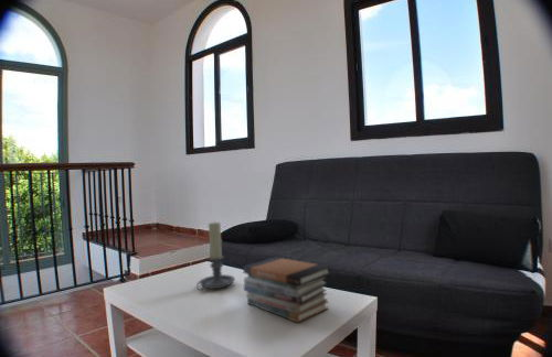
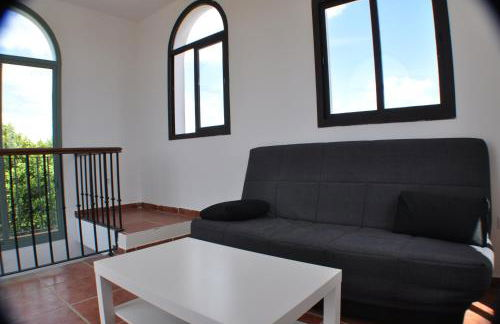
- book stack [242,256,332,324]
- candle holder [195,221,236,292]
